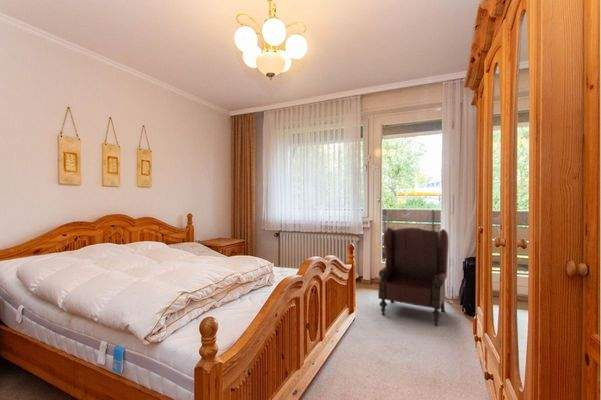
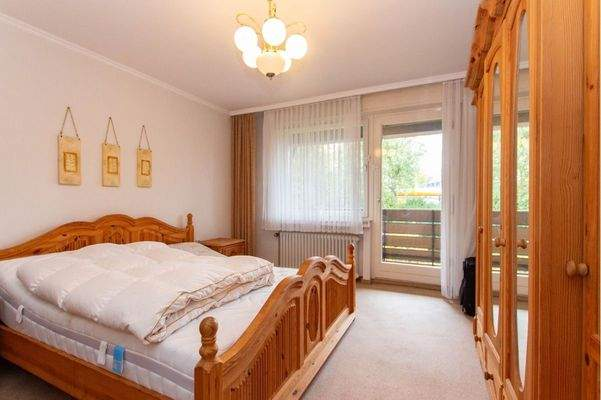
- armchair [377,225,450,327]
